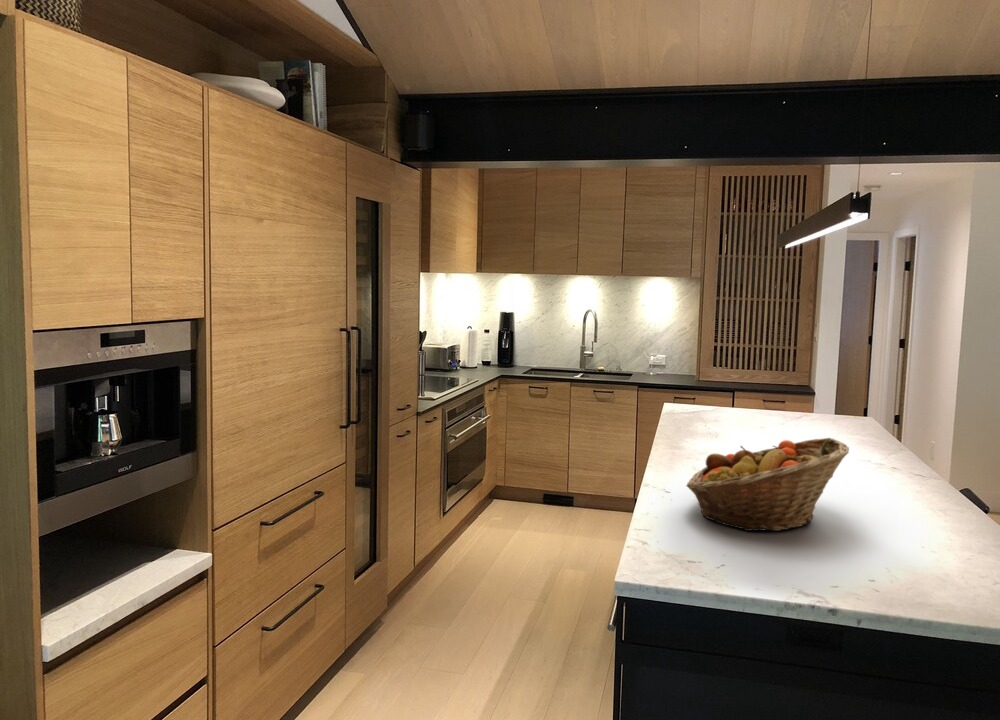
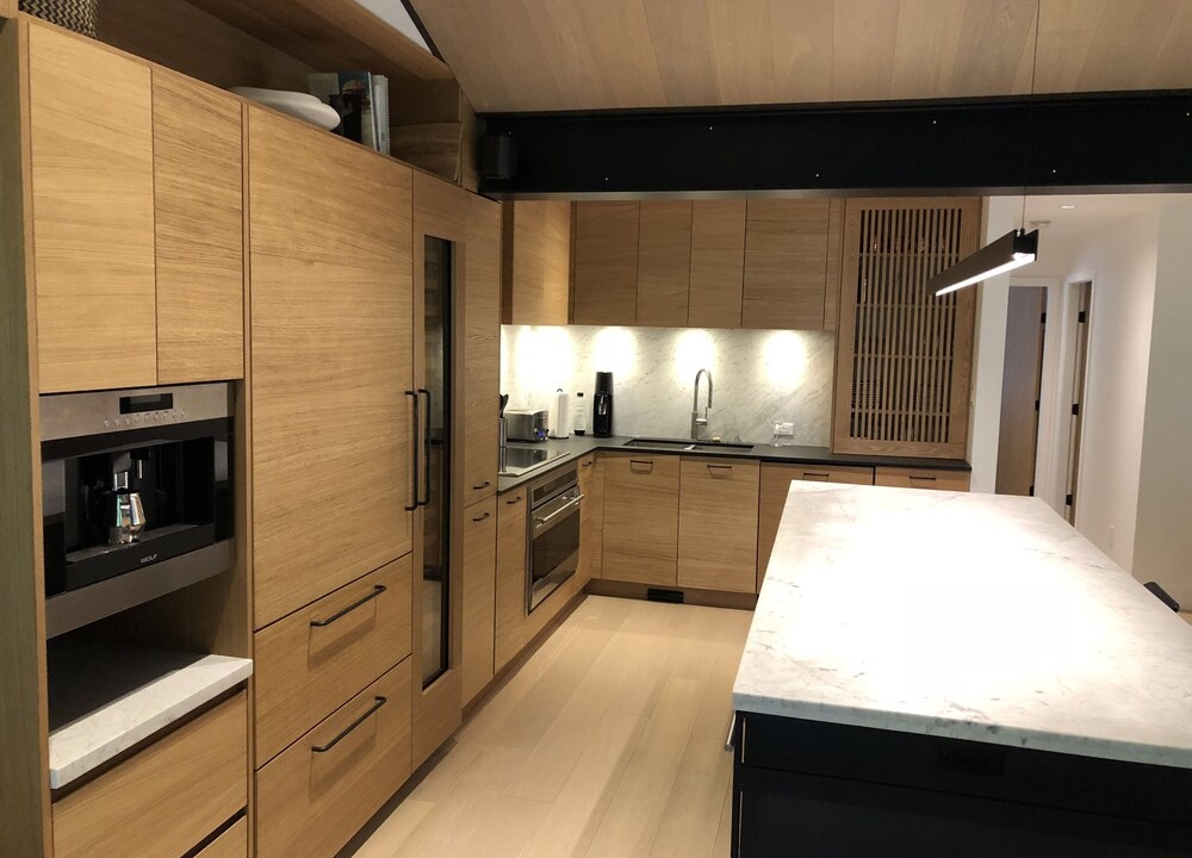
- fruit basket [685,437,850,532]
